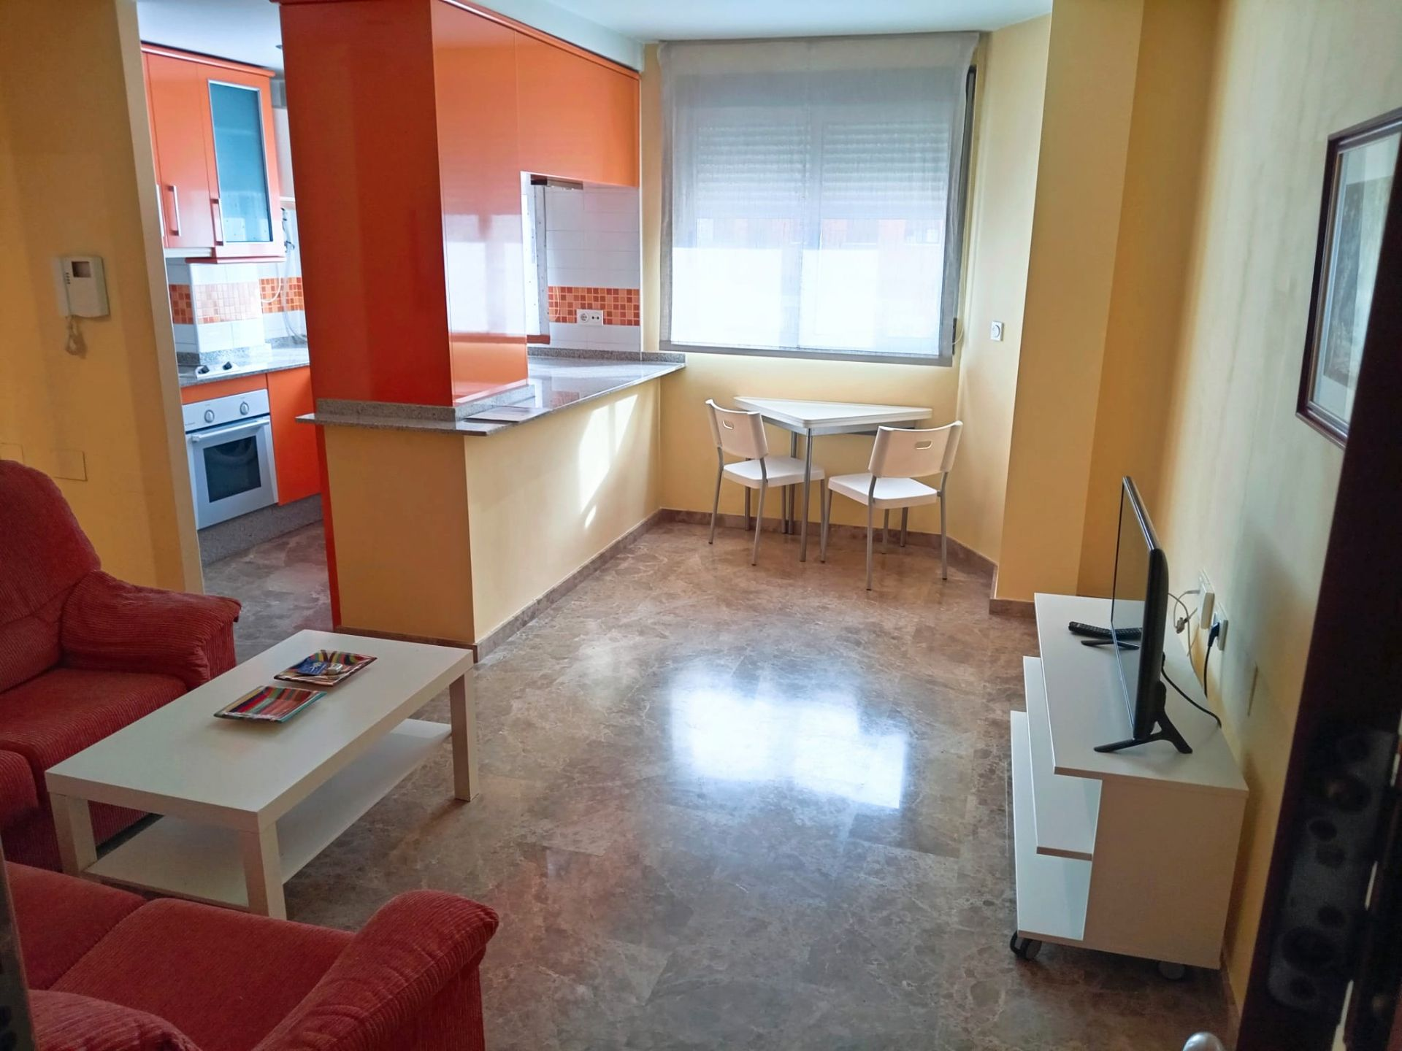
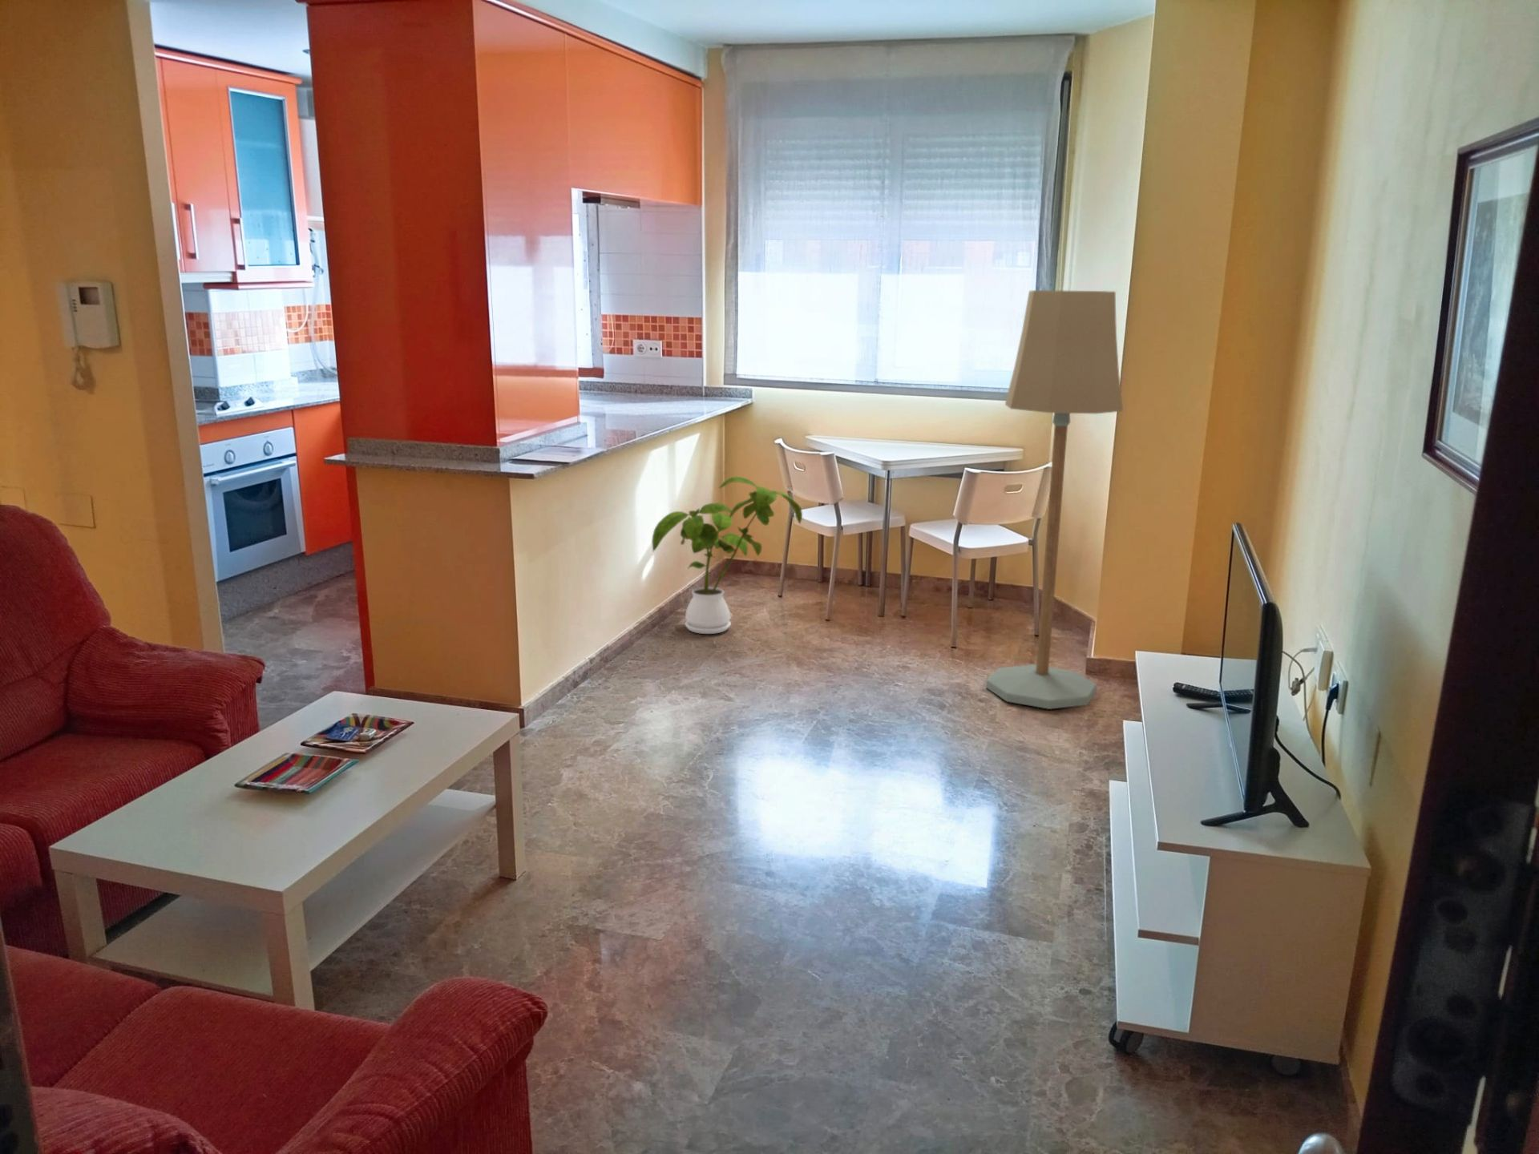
+ house plant [651,476,803,635]
+ floor lamp [985,290,1123,710]
